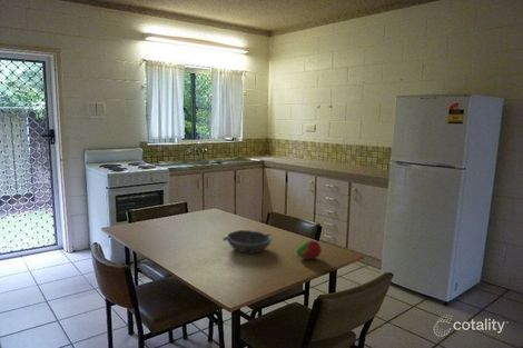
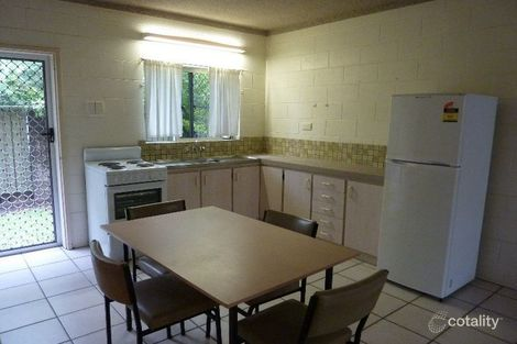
- fruit [296,239,323,260]
- bowl [221,229,273,255]
